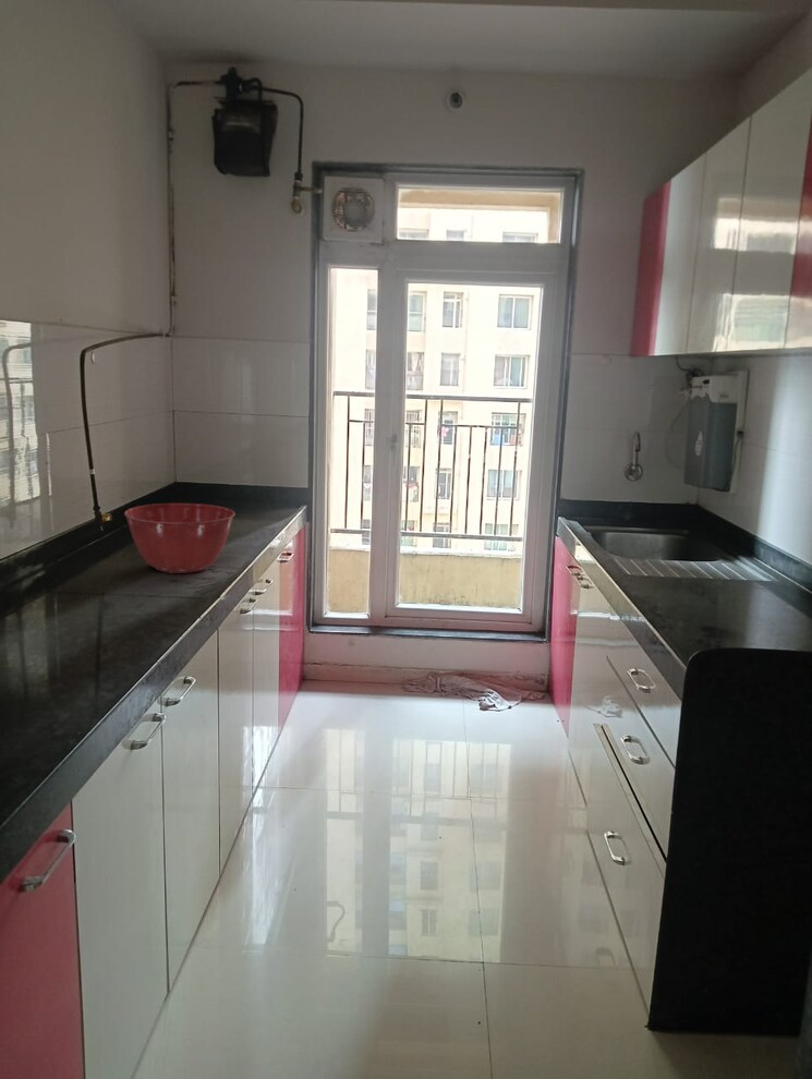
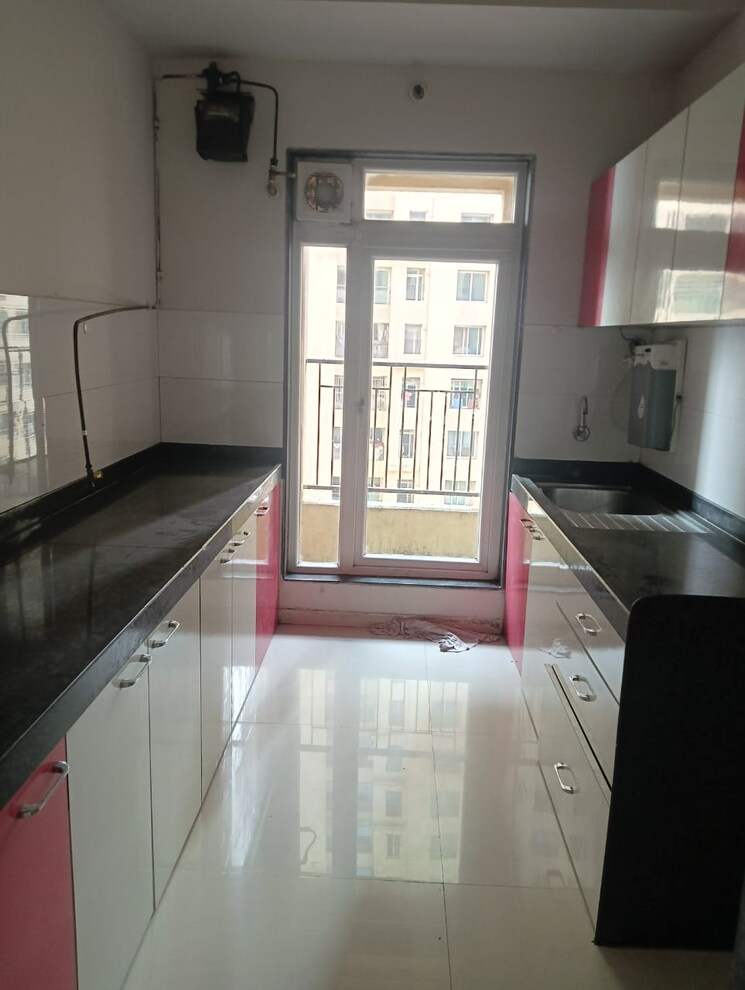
- mixing bowl [123,502,235,574]
